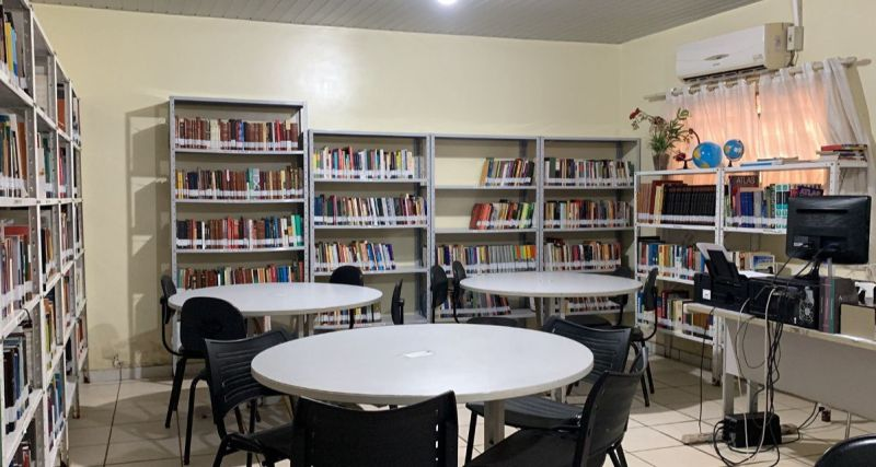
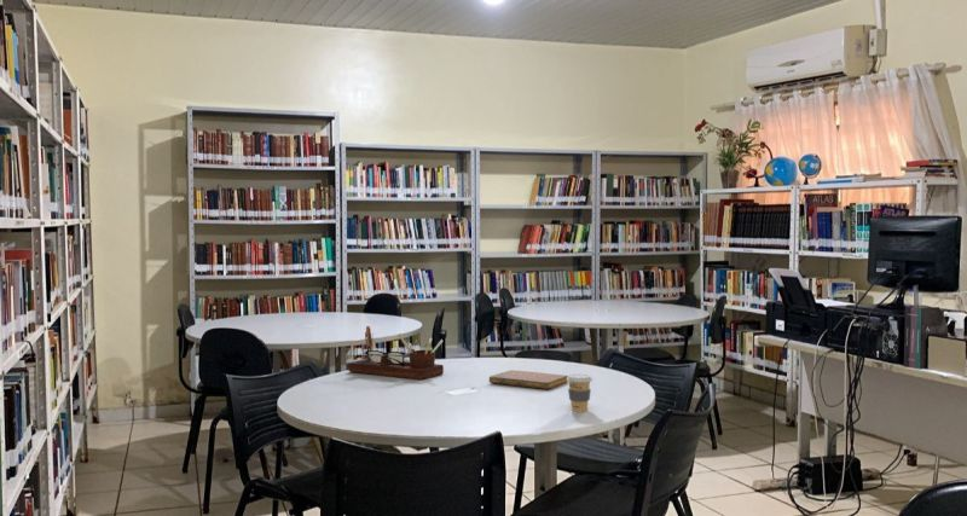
+ coffee cup [567,373,593,413]
+ desk organizer [348,325,445,381]
+ notebook [488,369,569,390]
